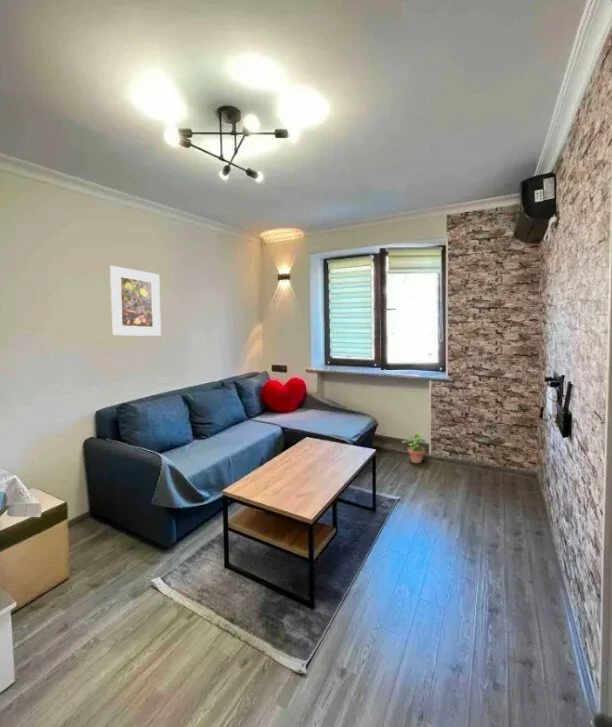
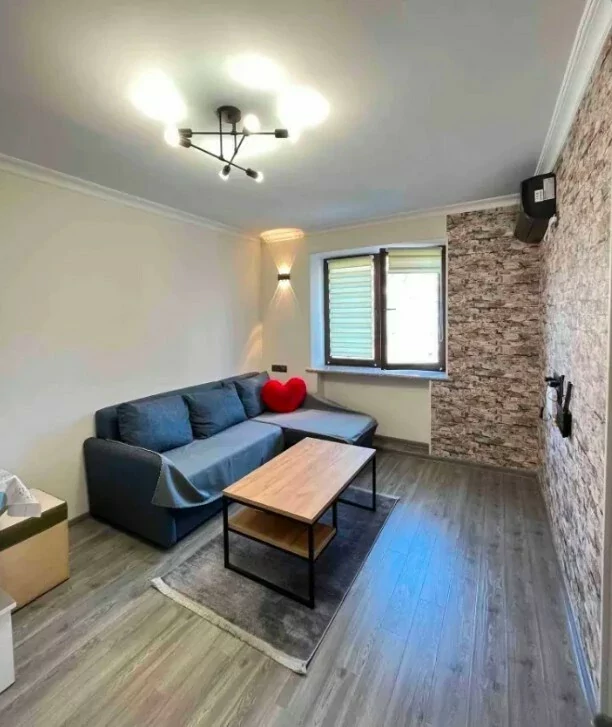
- potted plant [401,430,427,464]
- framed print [109,265,162,337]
